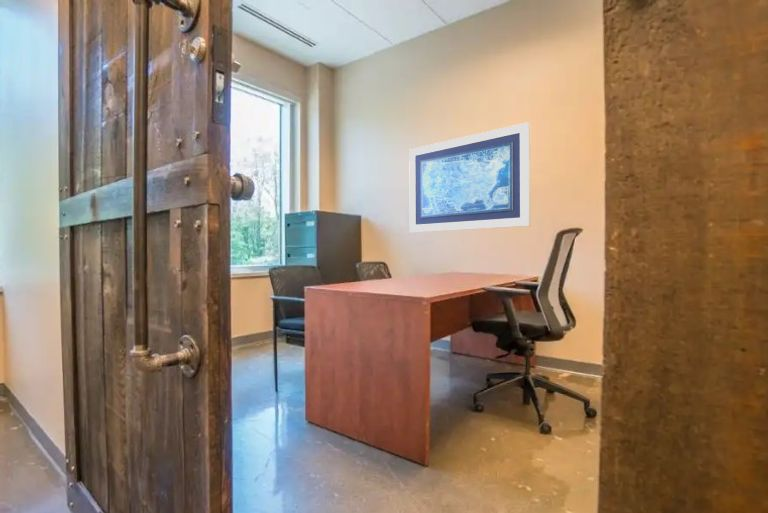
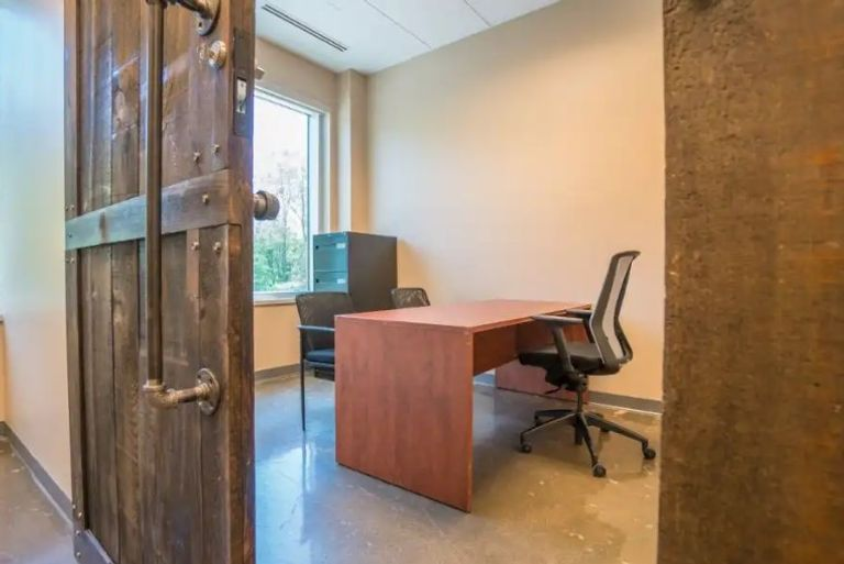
- wall art [408,121,532,233]
